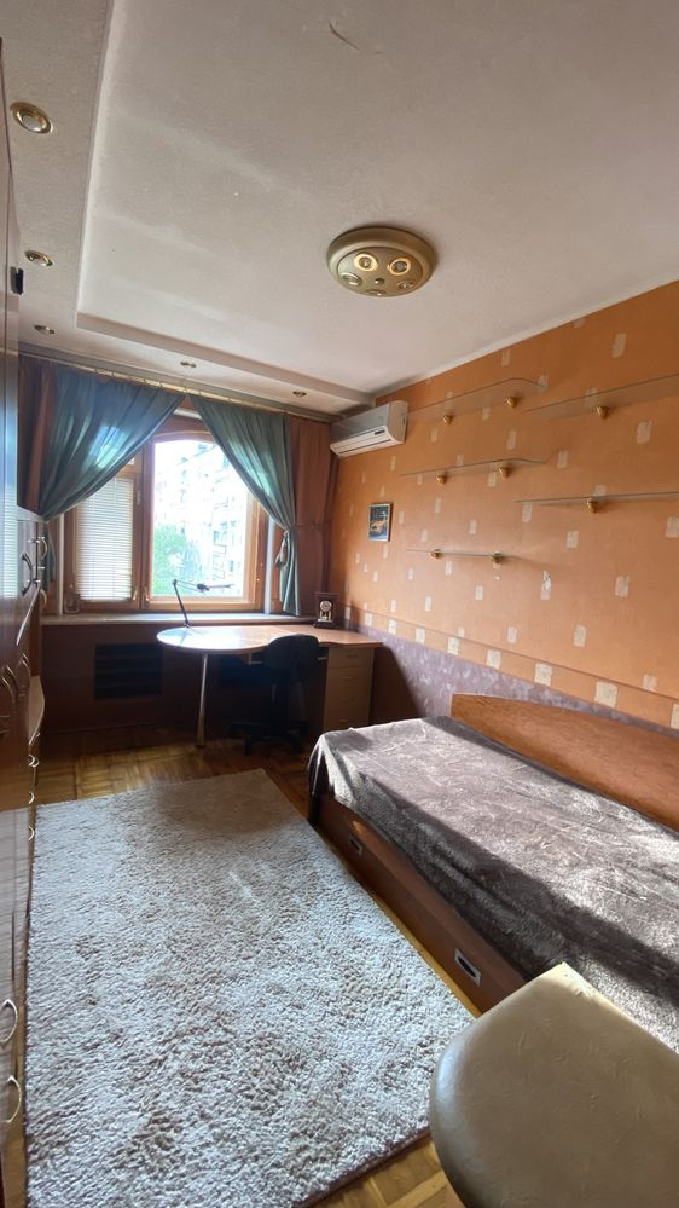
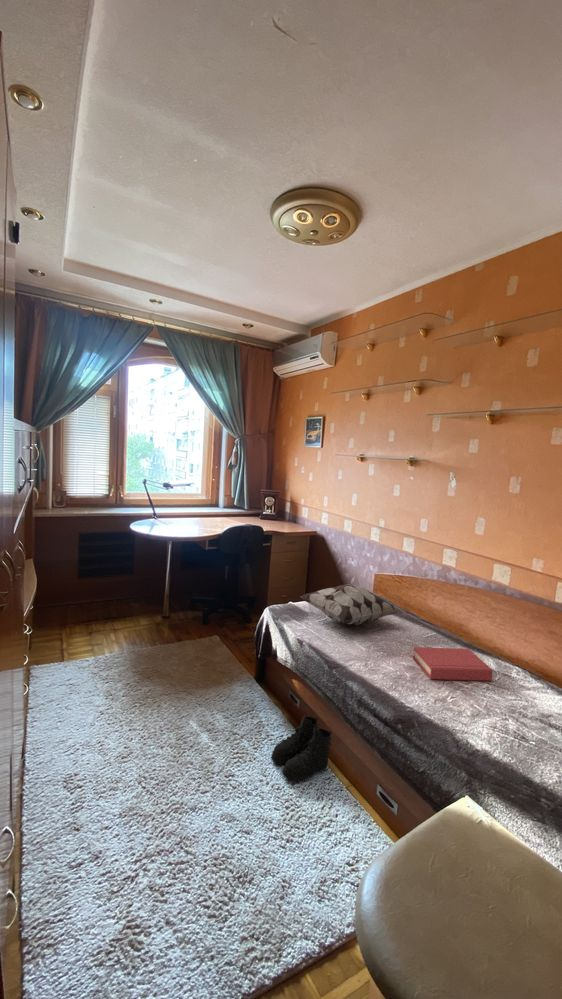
+ hardback book [412,646,494,682]
+ boots [270,714,333,782]
+ decorative pillow [299,583,403,626]
